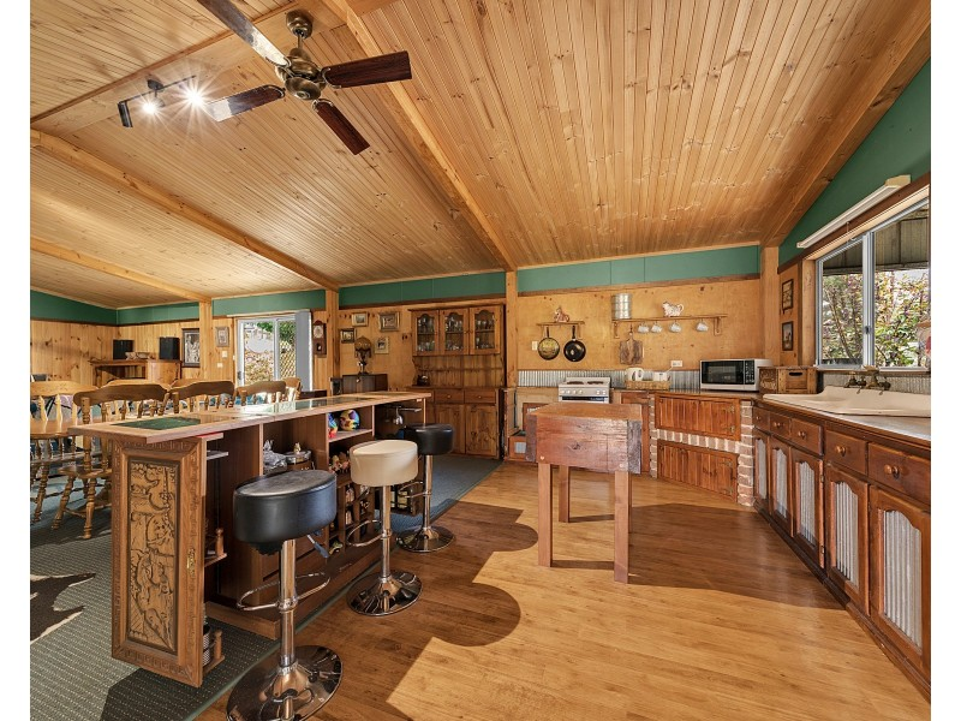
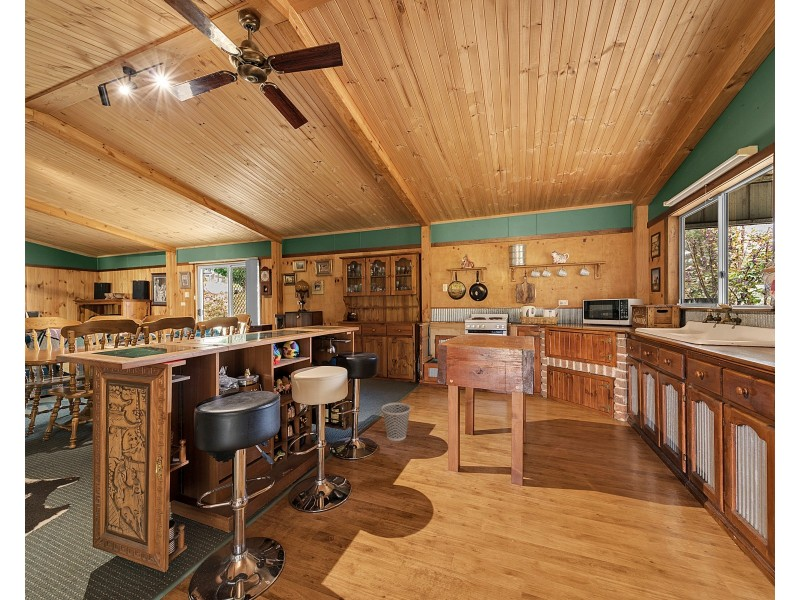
+ wastebasket [381,402,412,442]
